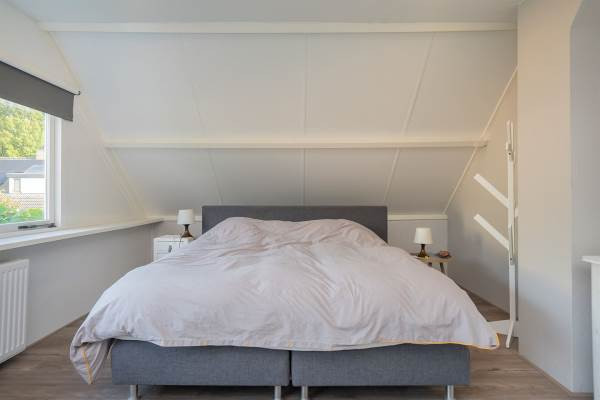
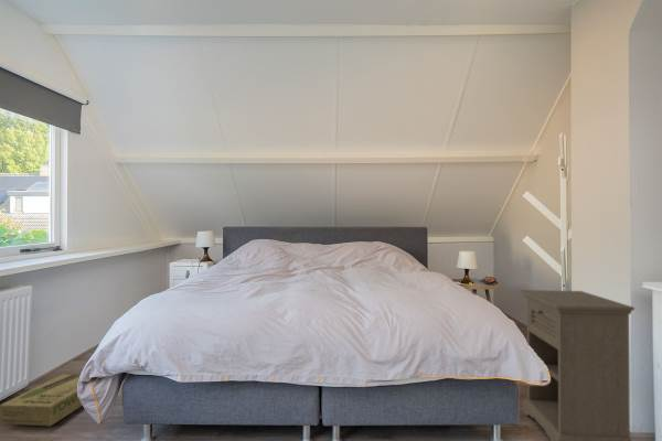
+ cardboard box [0,374,83,428]
+ nightstand [519,289,636,441]
